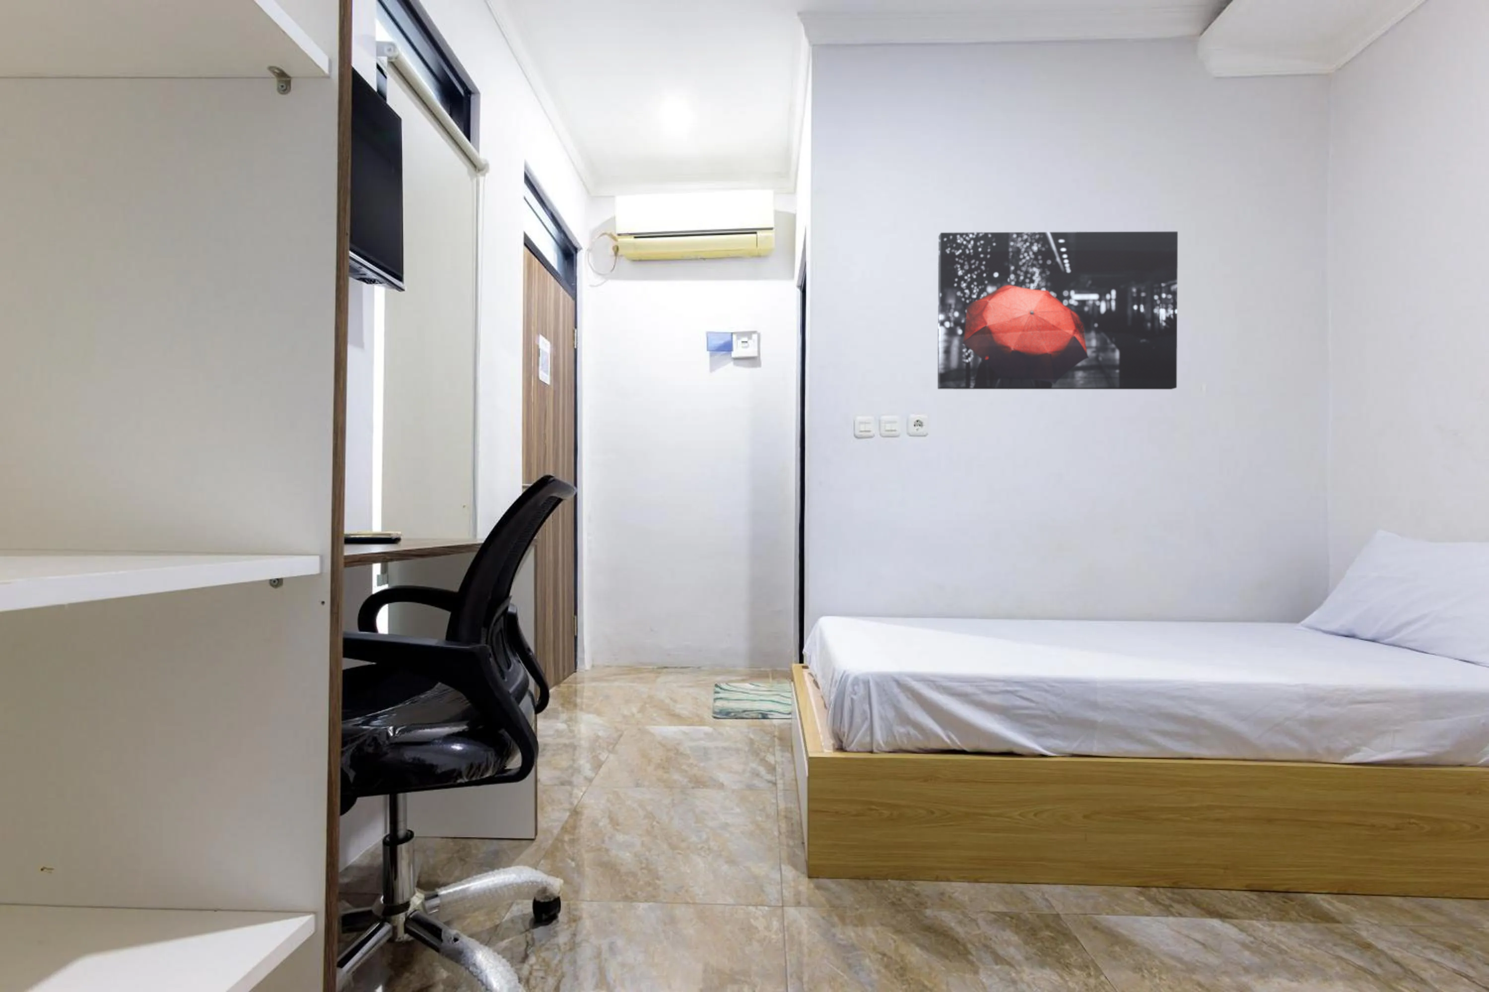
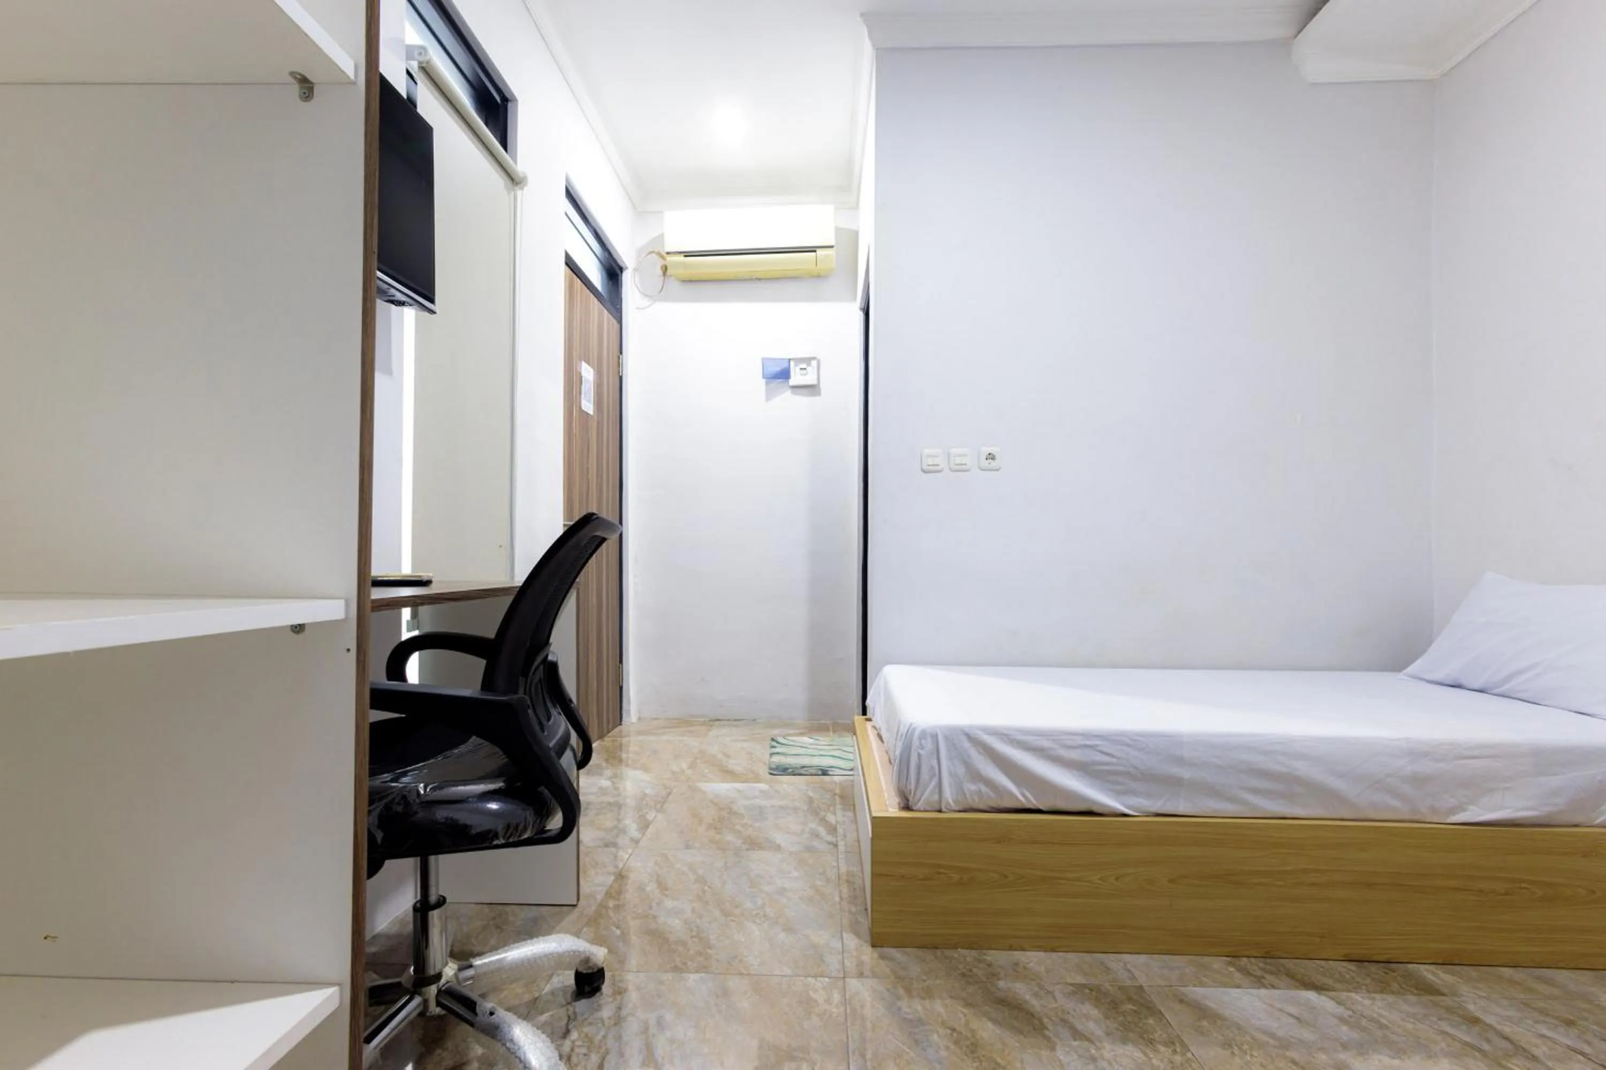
- wall art [937,231,1179,390]
